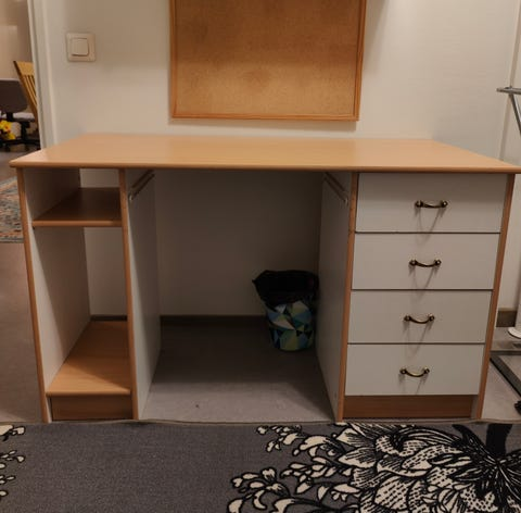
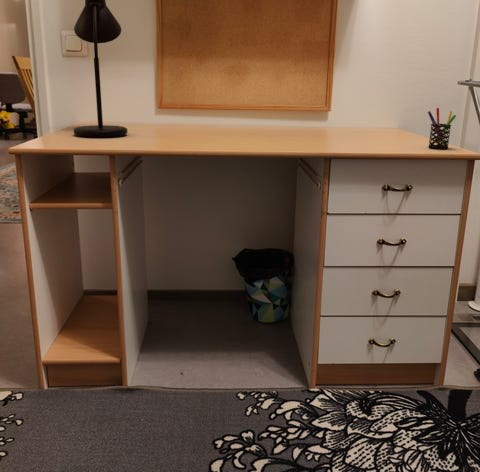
+ pen holder [427,107,457,150]
+ desk lamp [72,0,129,138]
